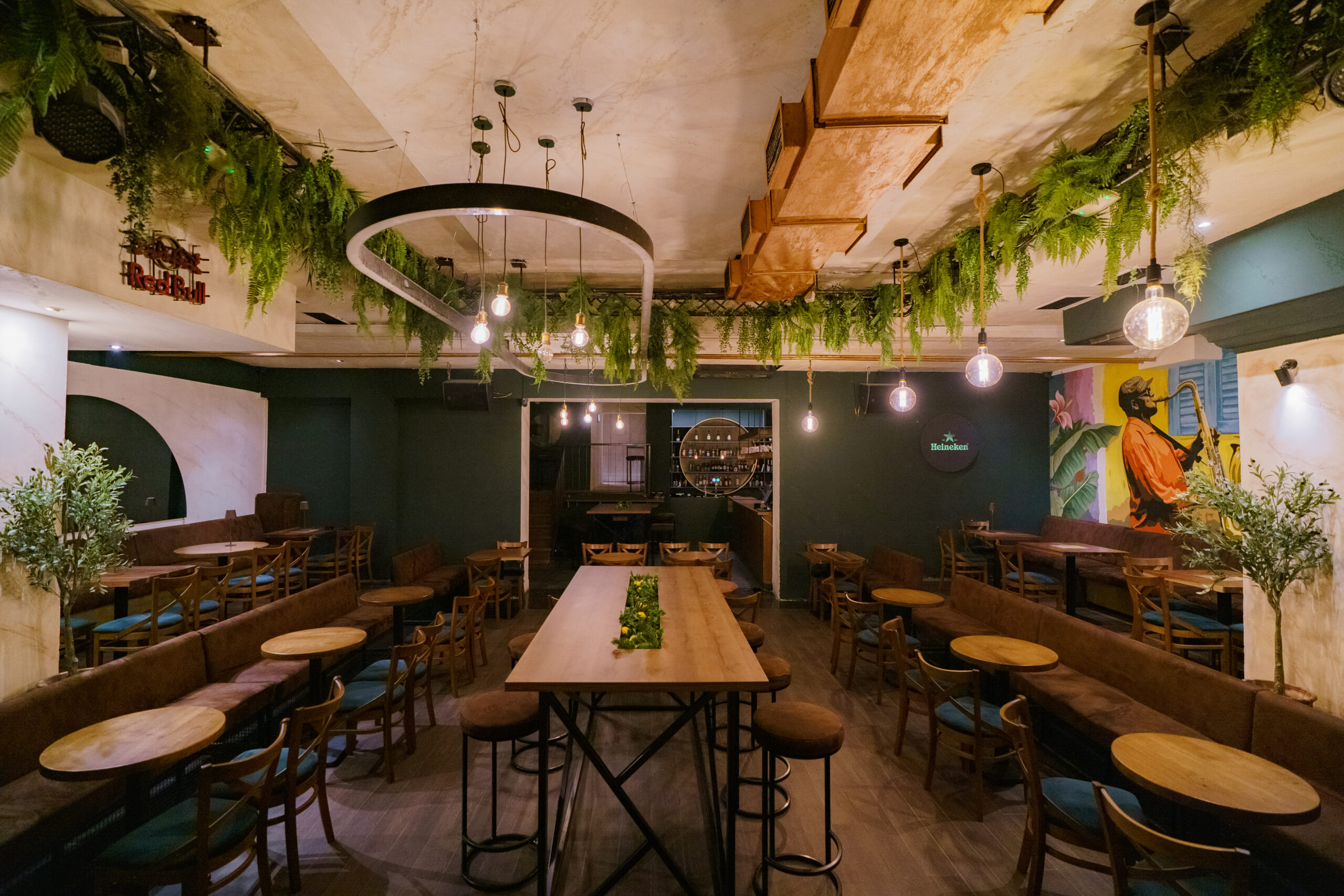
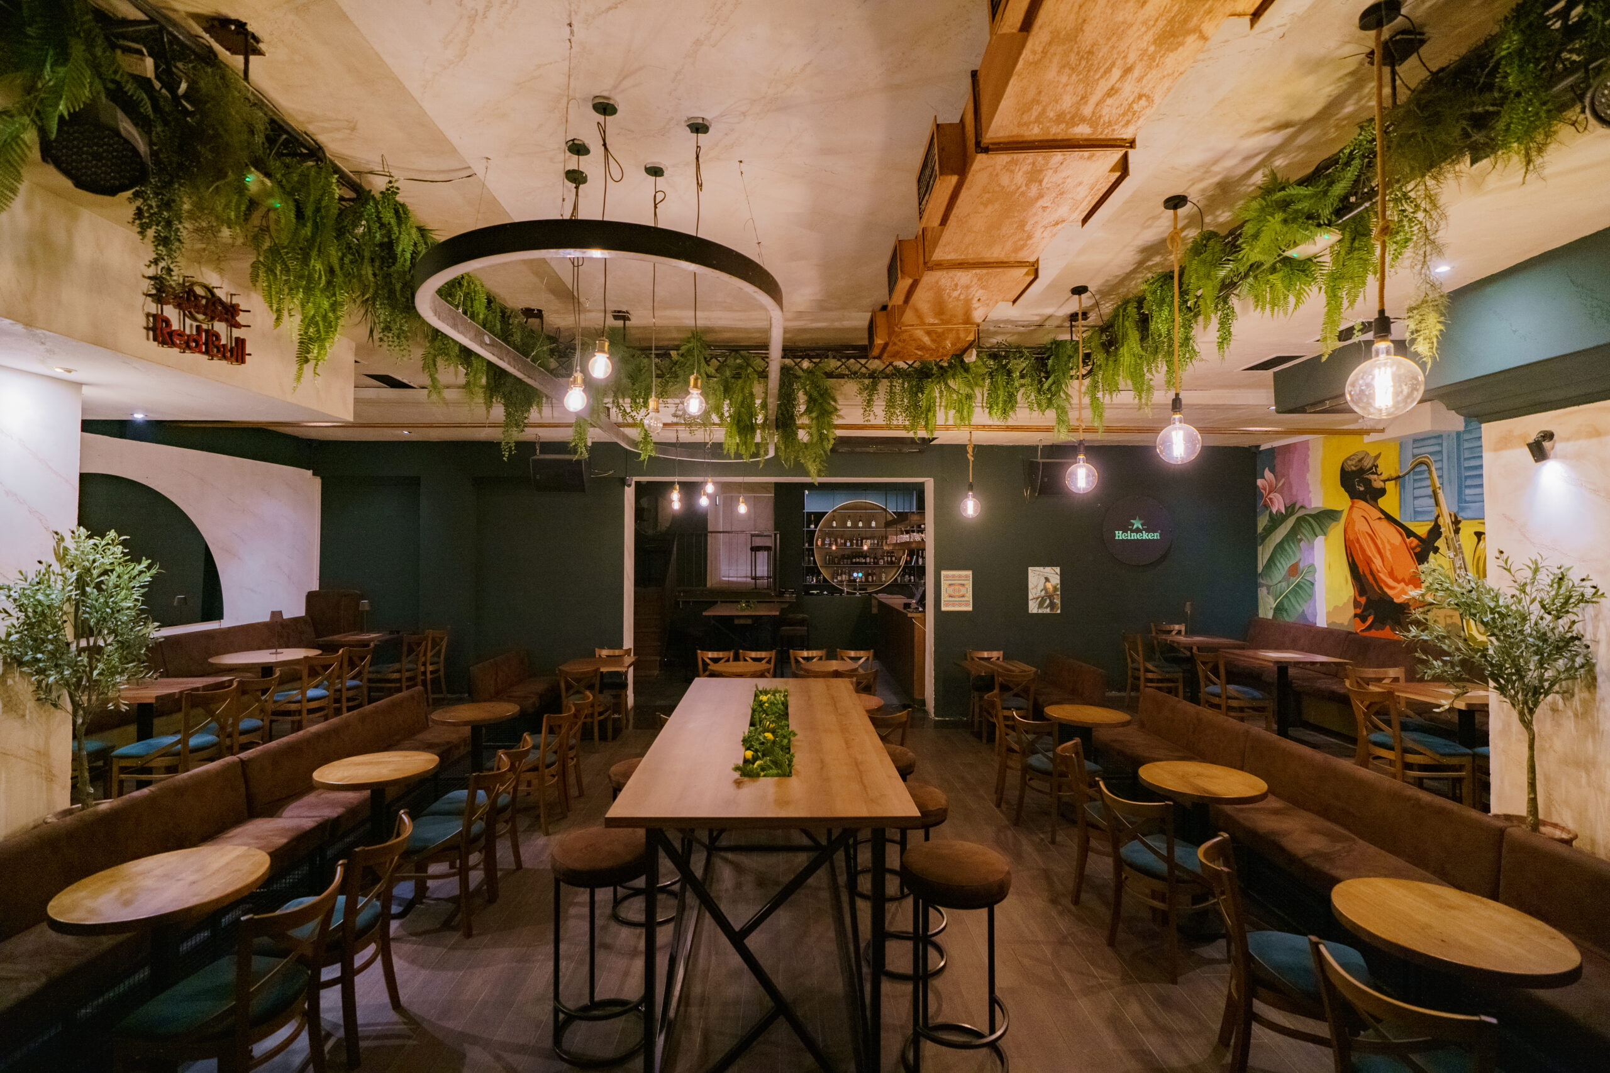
+ wall art [940,570,973,612]
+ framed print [1028,566,1060,613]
